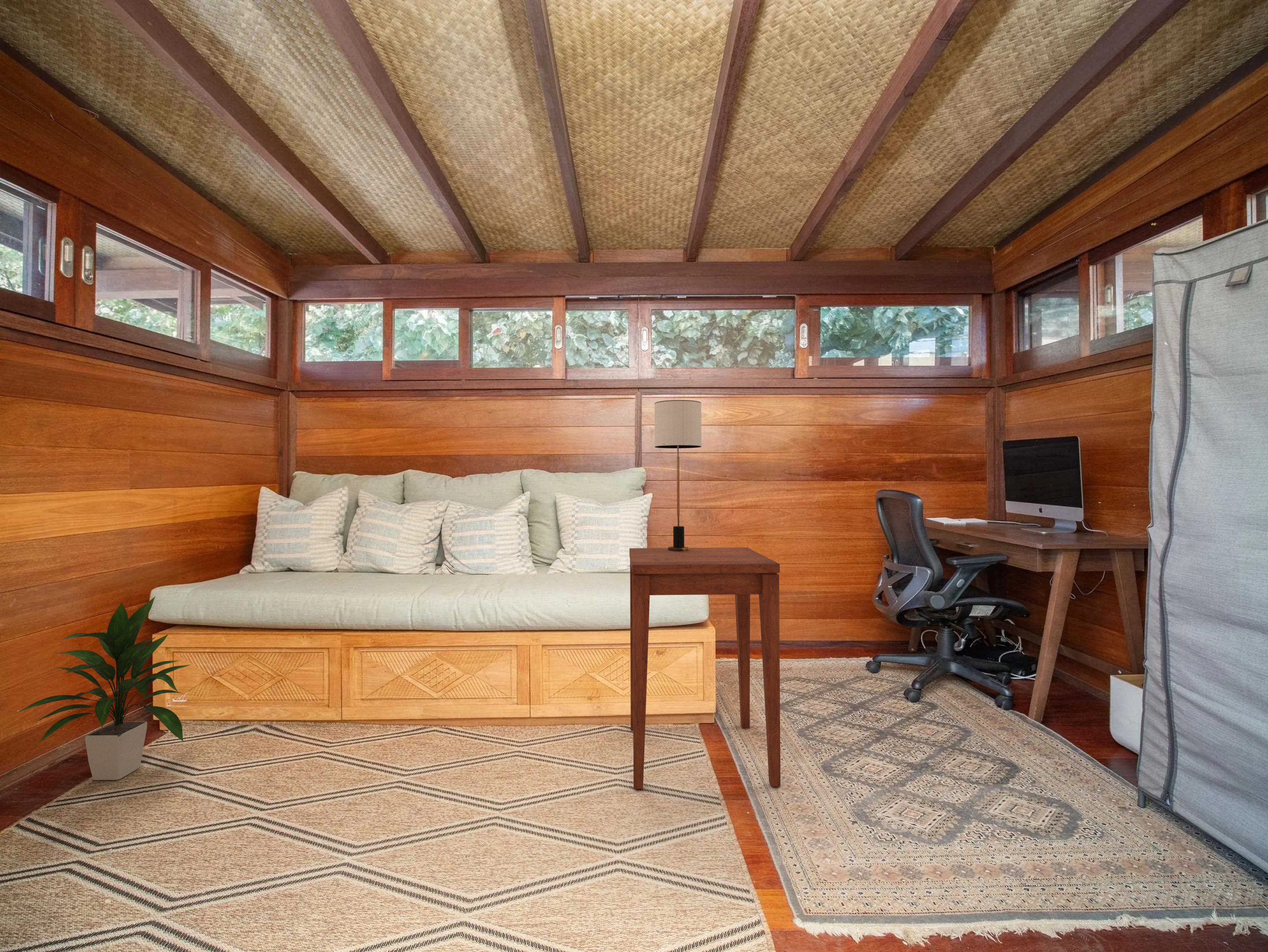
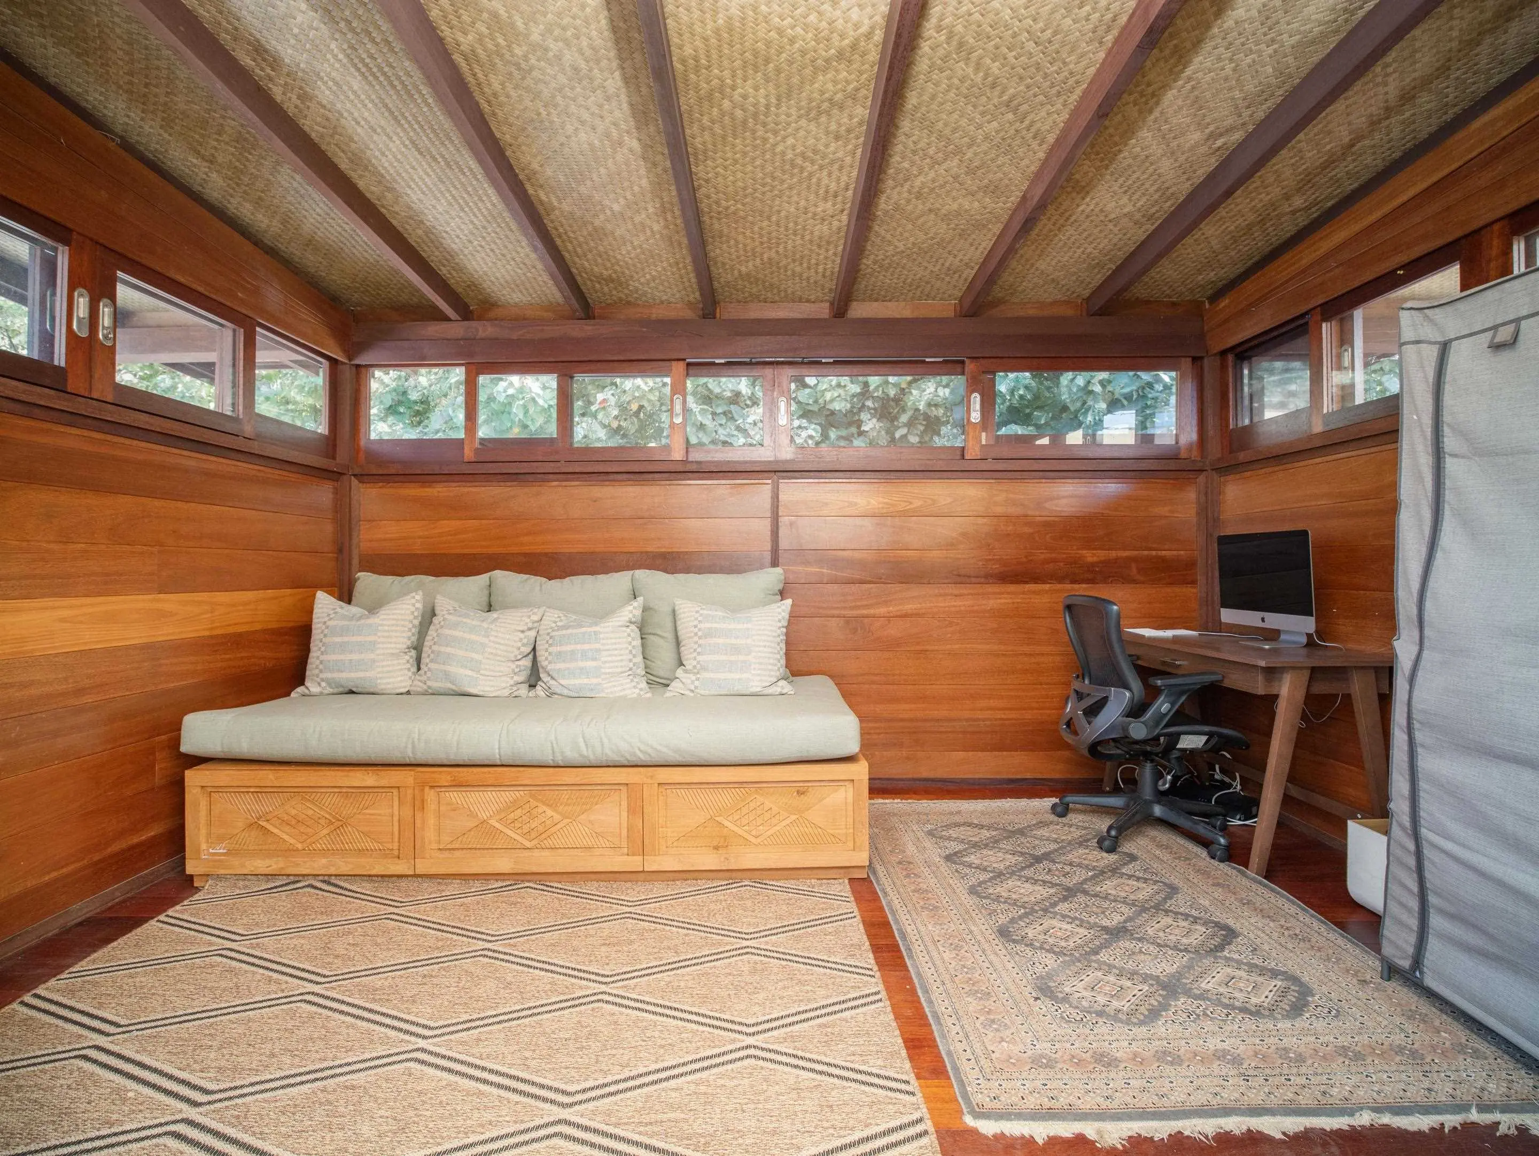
- side table [629,547,781,790]
- indoor plant [12,596,192,781]
- table lamp [654,400,702,551]
